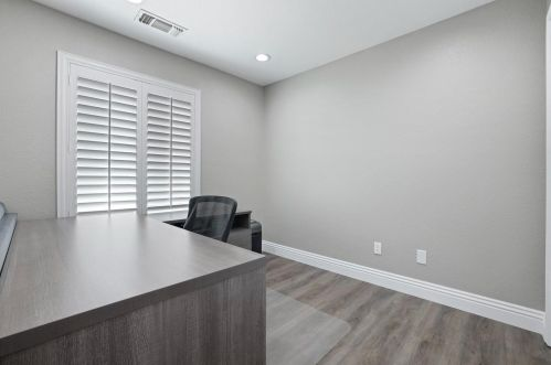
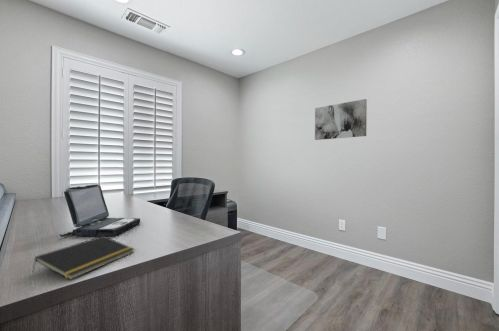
+ wall art [314,98,368,141]
+ notepad [32,236,135,281]
+ laptop [59,183,141,238]
